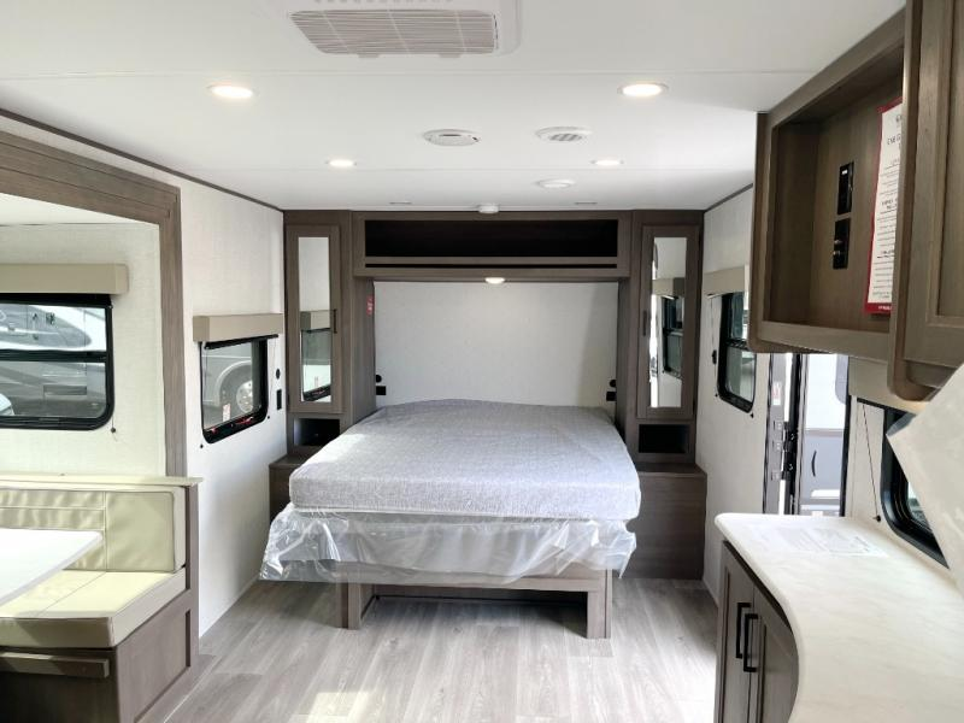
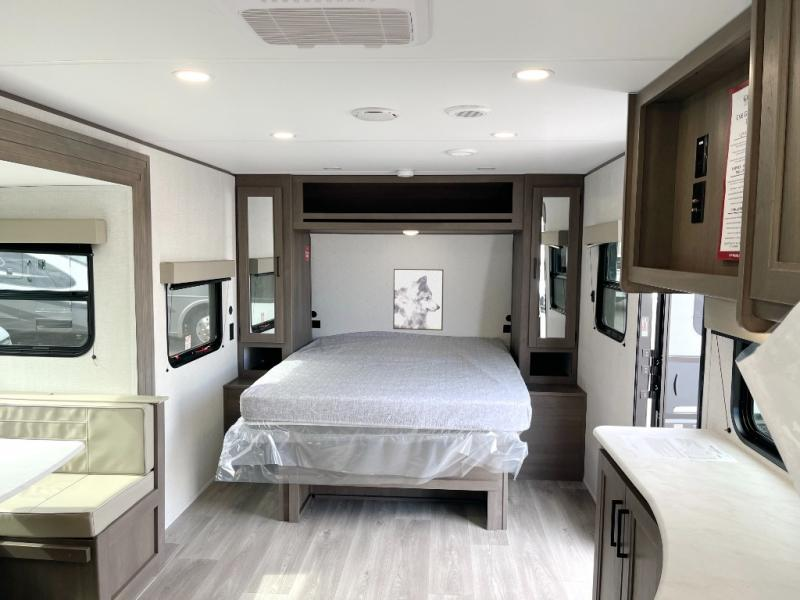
+ wall art [392,268,444,331]
